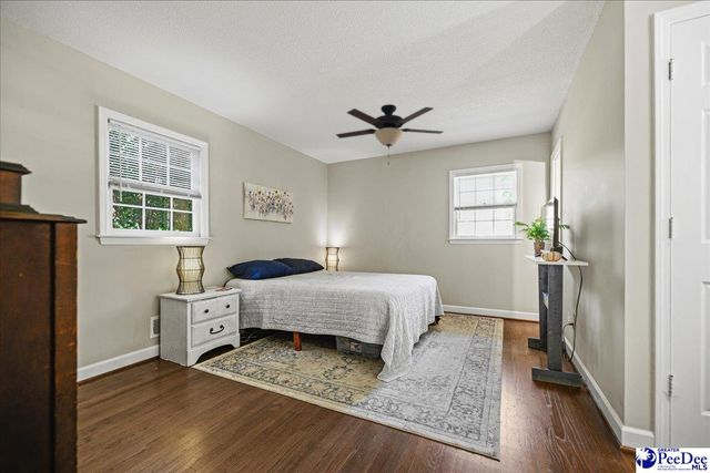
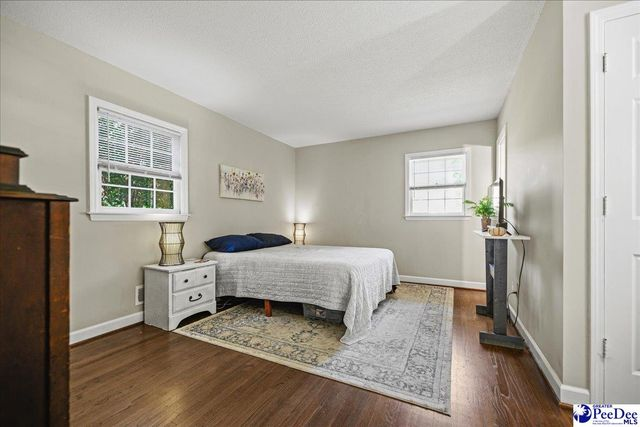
- ceiling fan [335,103,444,166]
